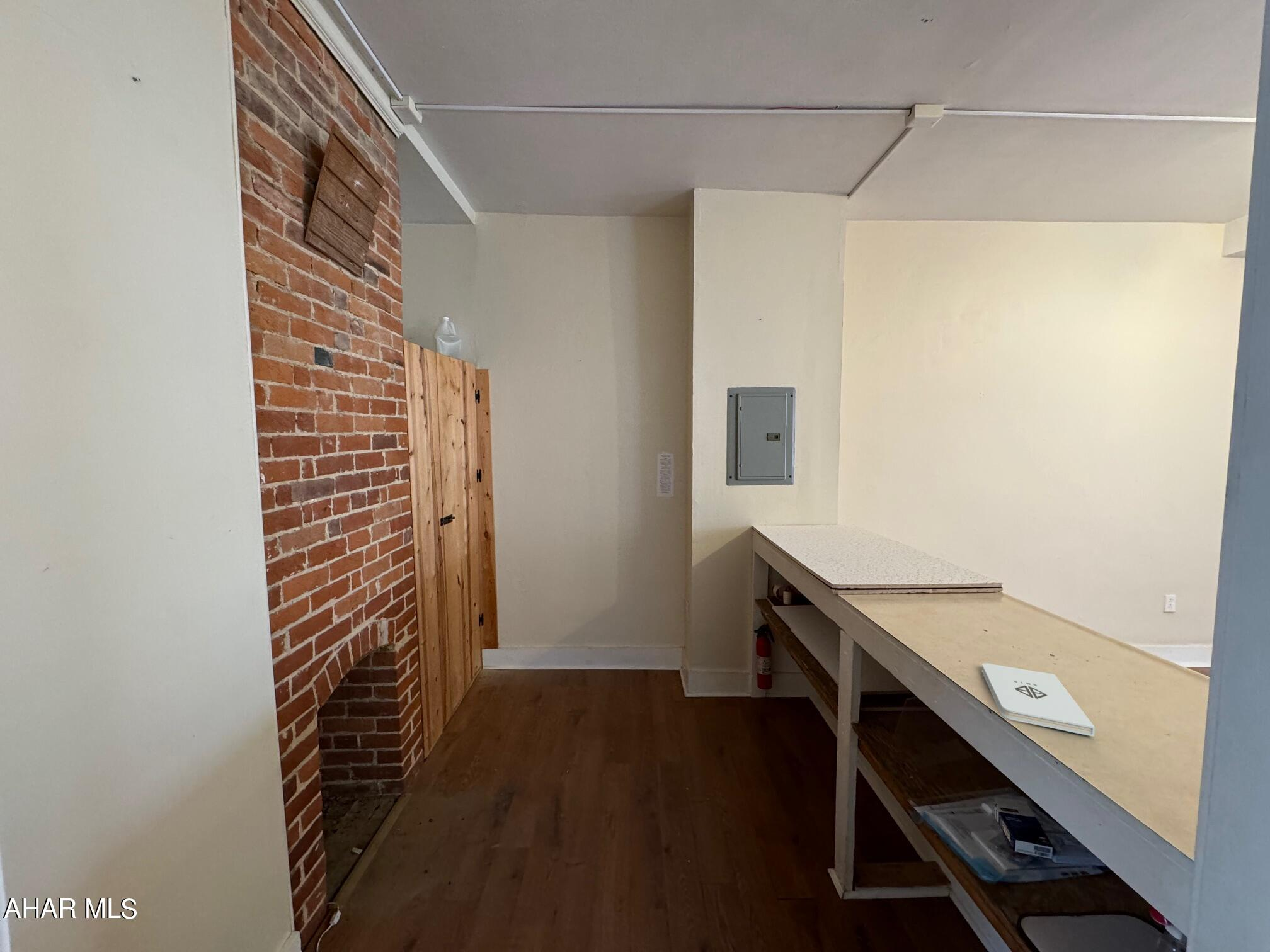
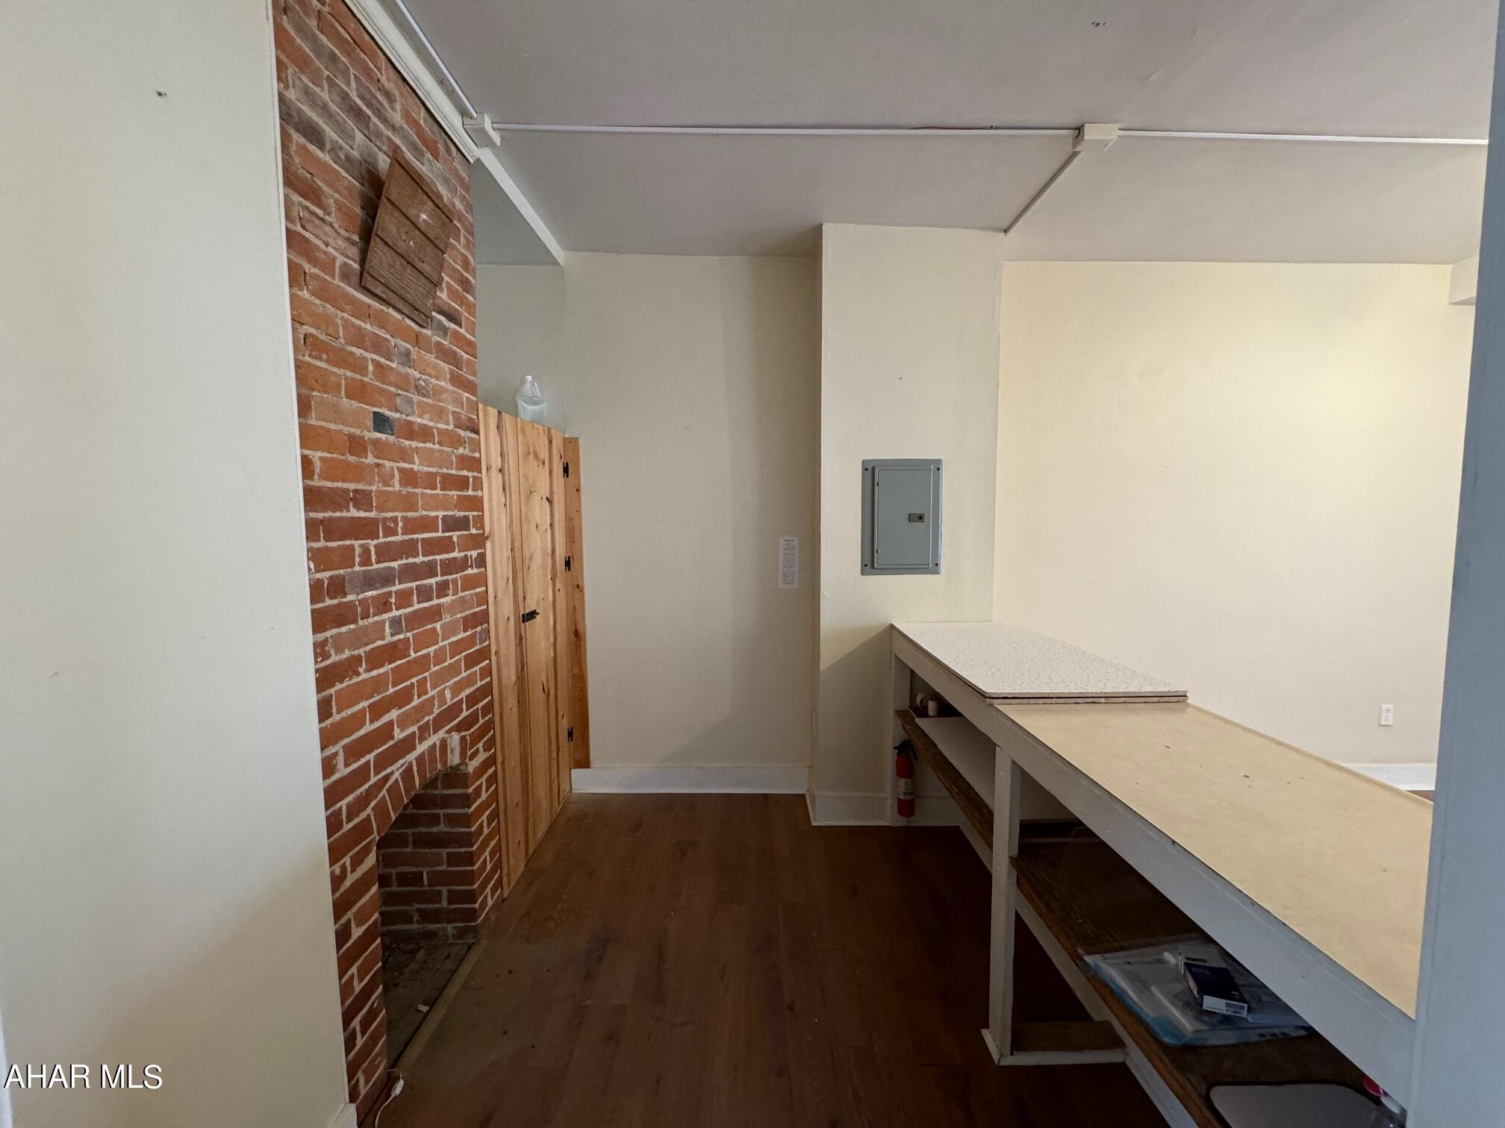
- notepad [981,662,1096,737]
